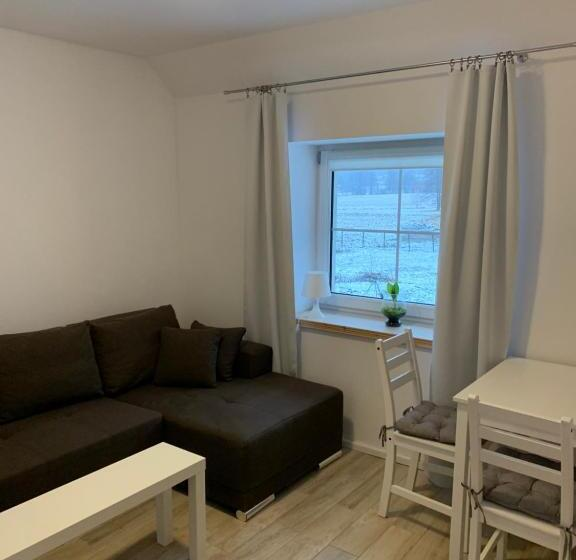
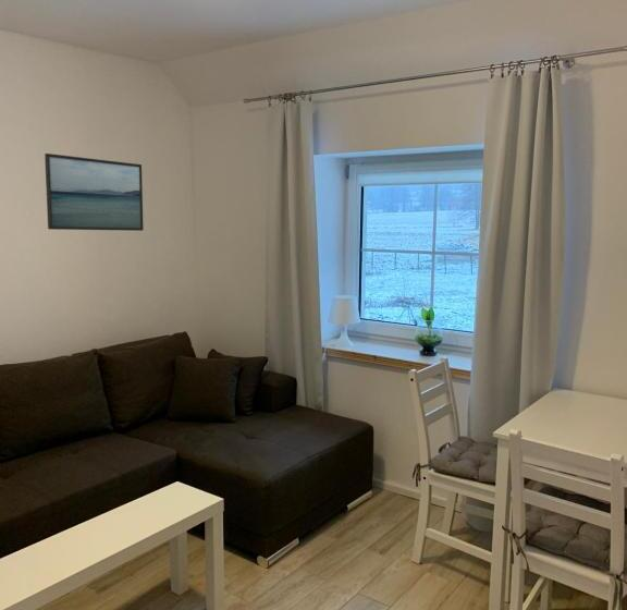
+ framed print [44,152,145,232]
